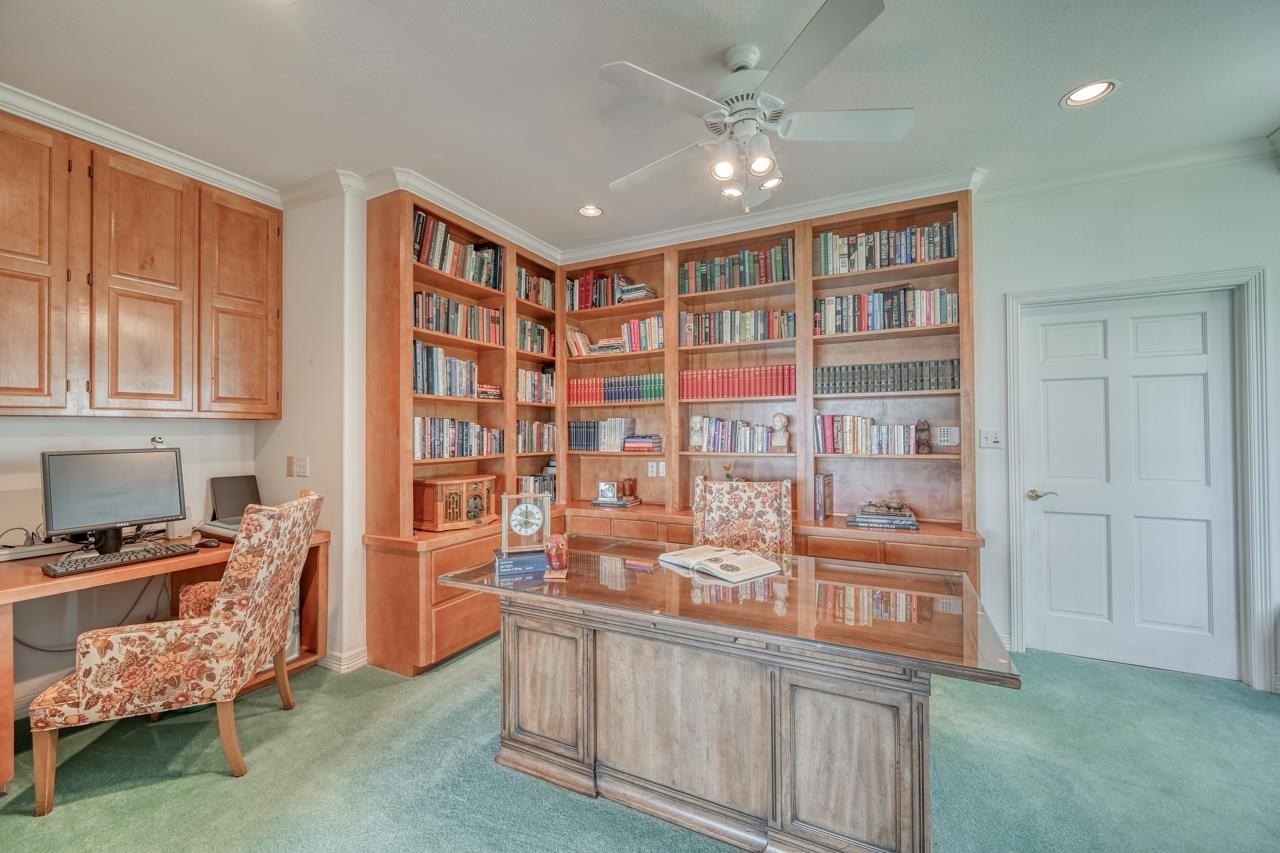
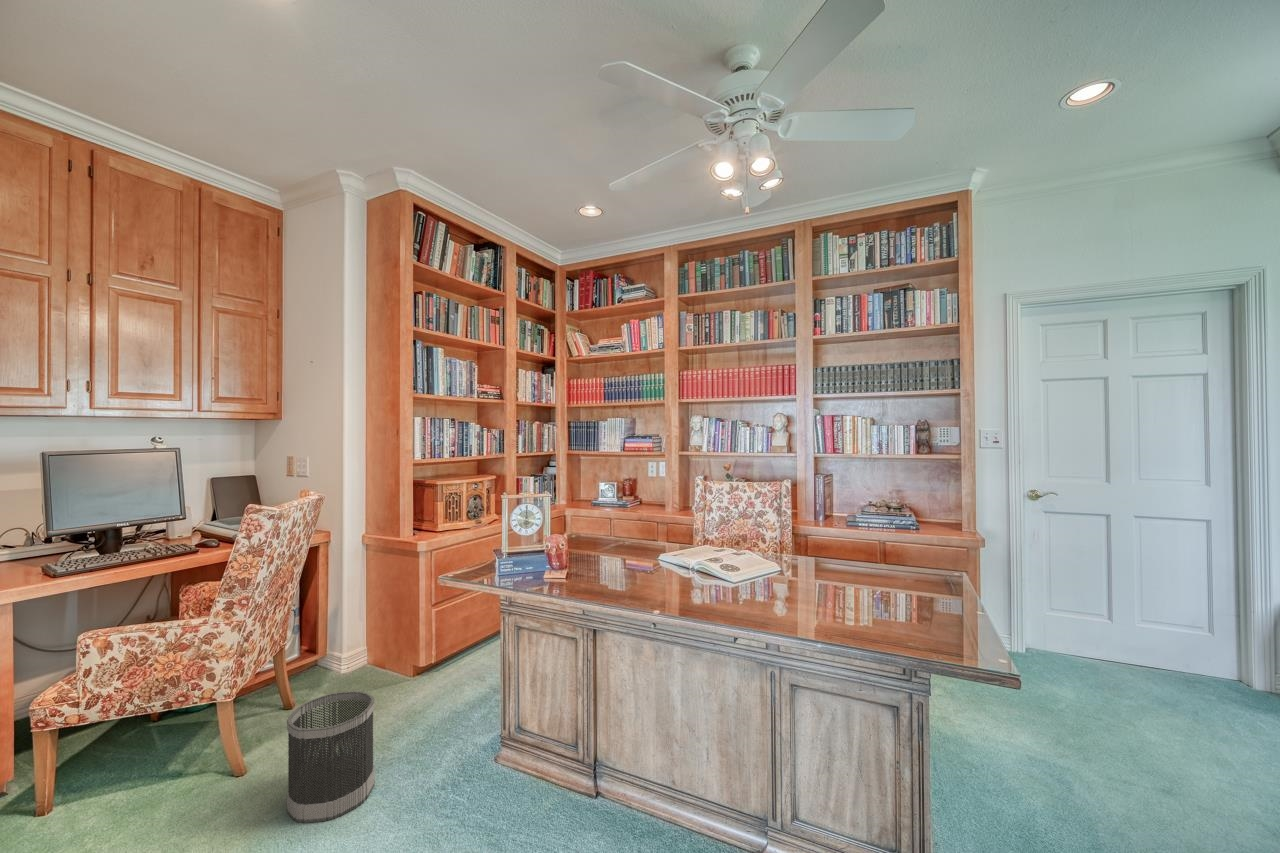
+ wastebasket [286,690,376,824]
